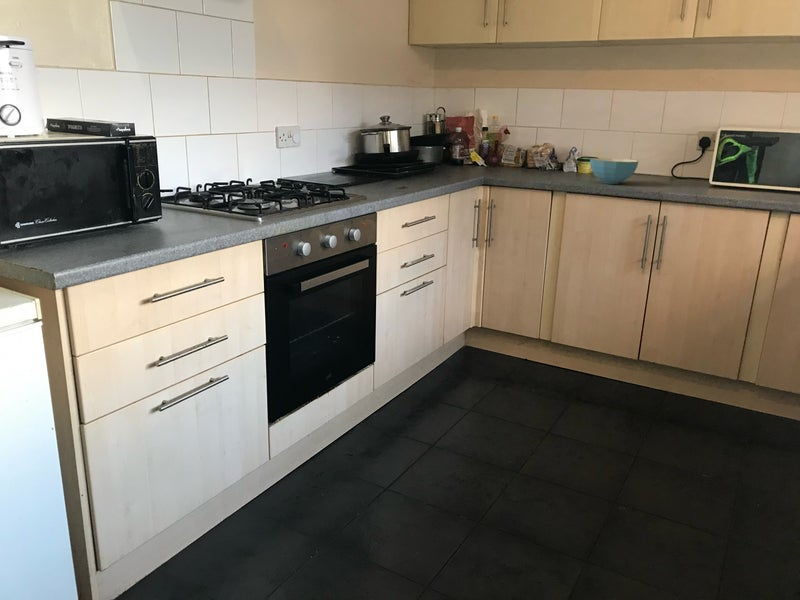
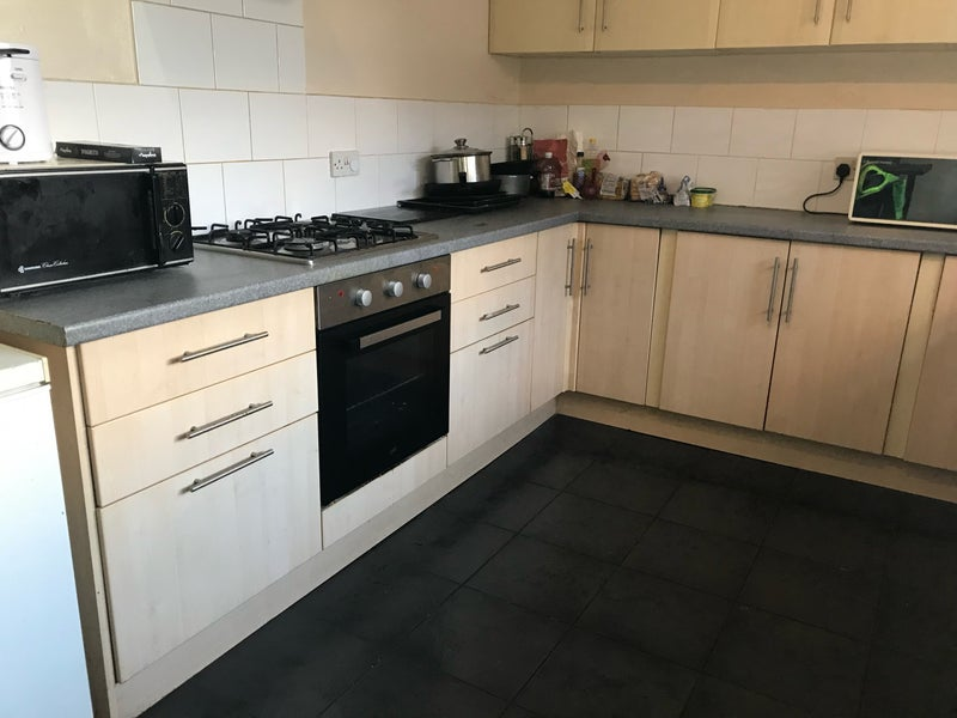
- cereal bowl [589,157,639,185]
